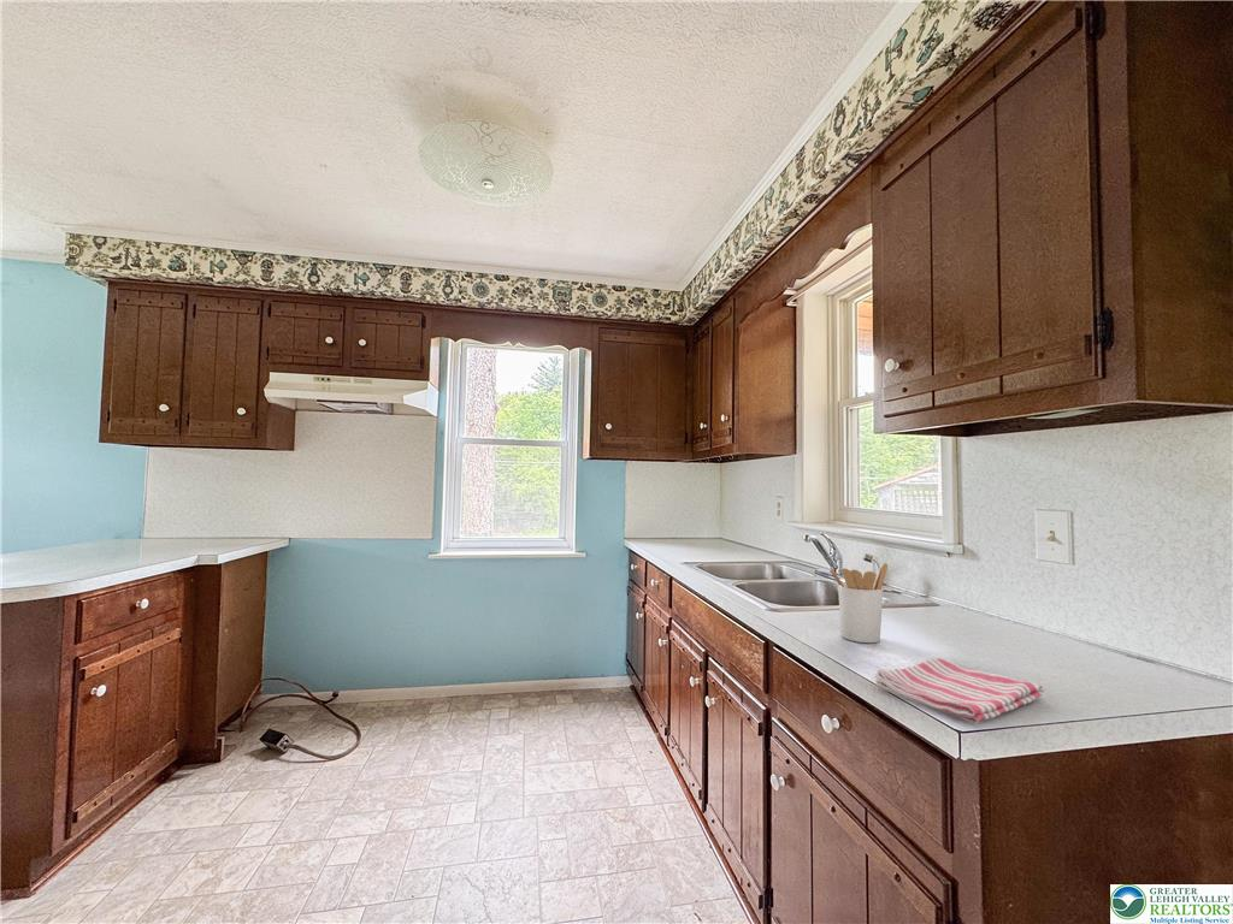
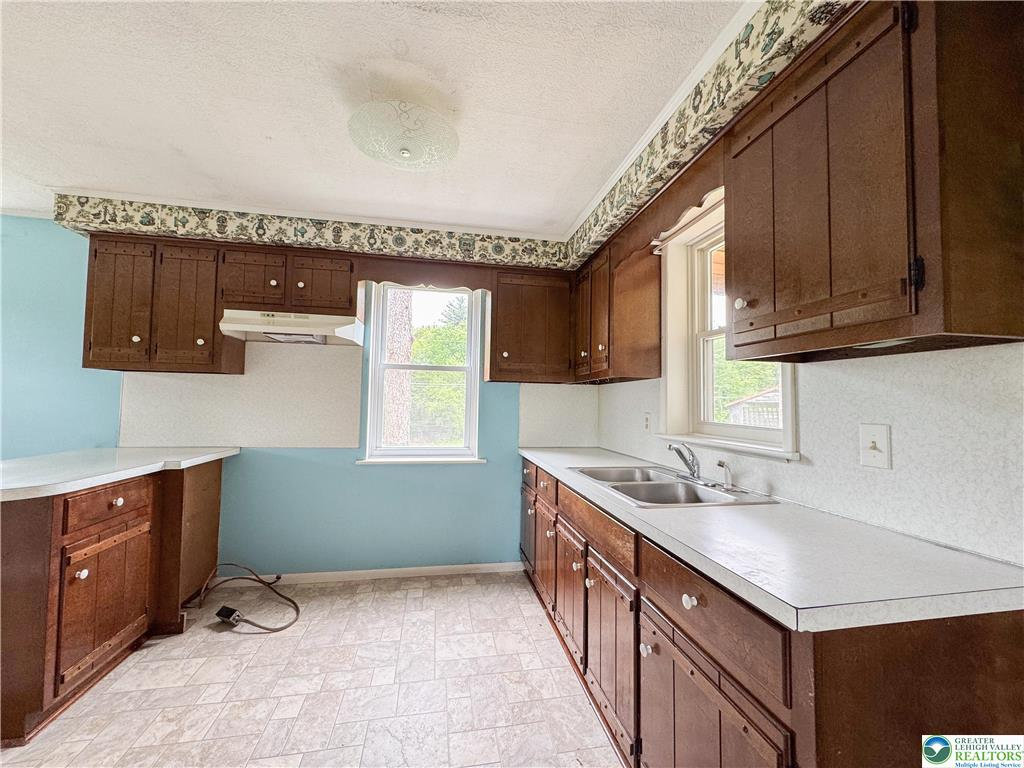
- dish towel [874,657,1045,724]
- utensil holder [828,562,889,644]
